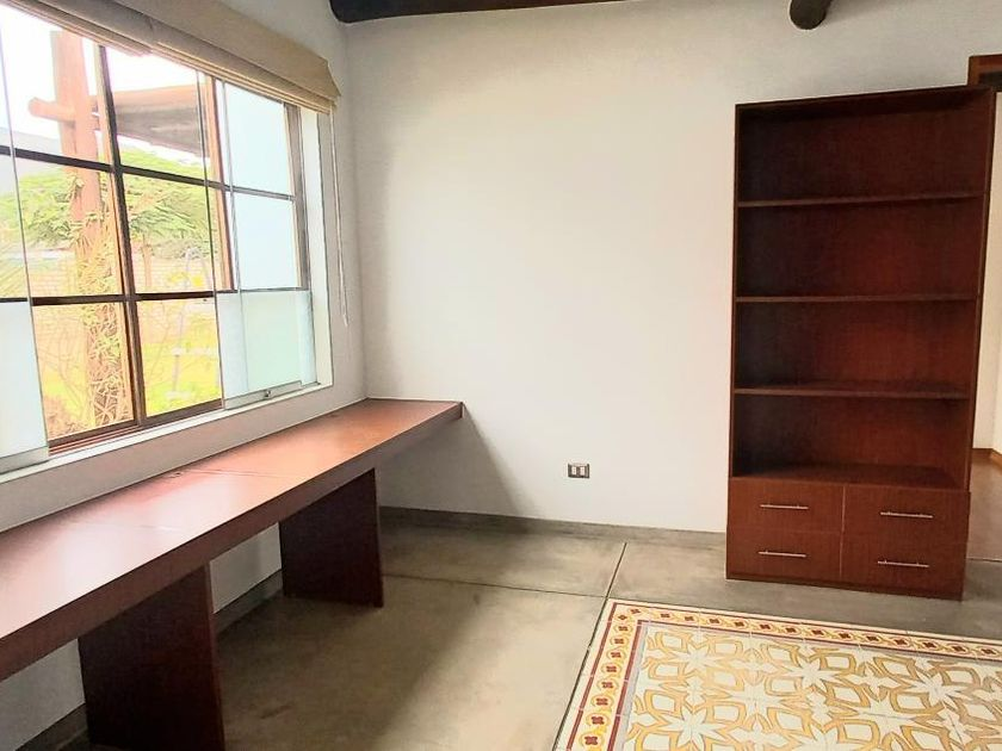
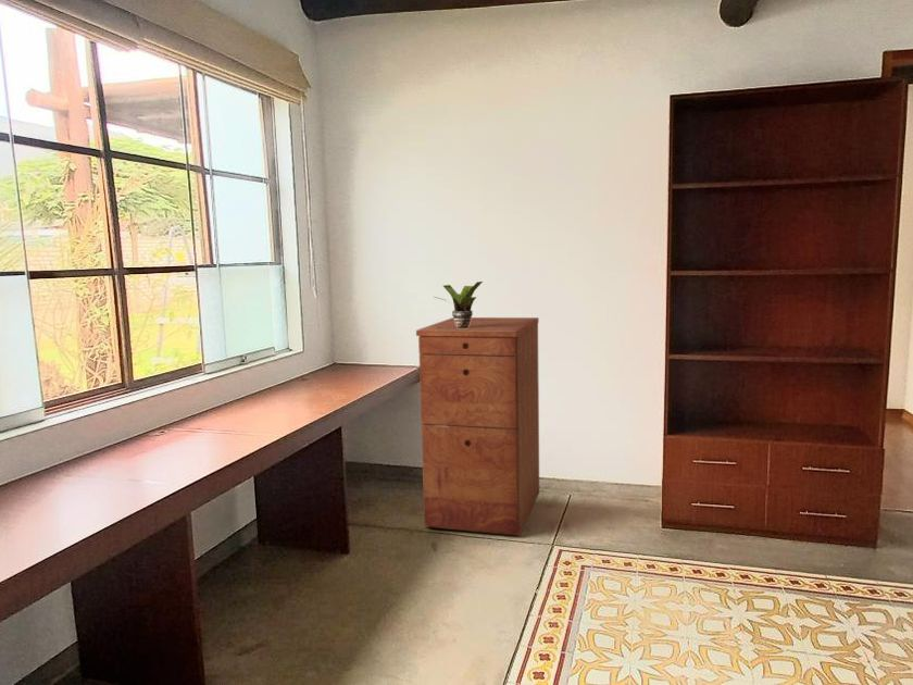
+ filing cabinet [415,316,540,537]
+ potted plant [434,281,484,328]
